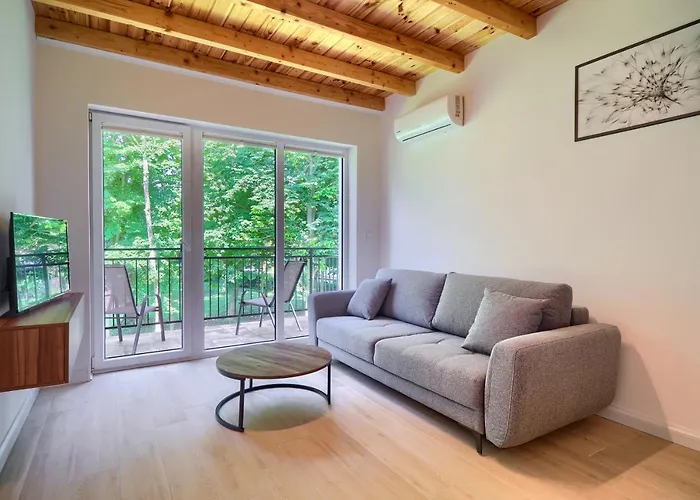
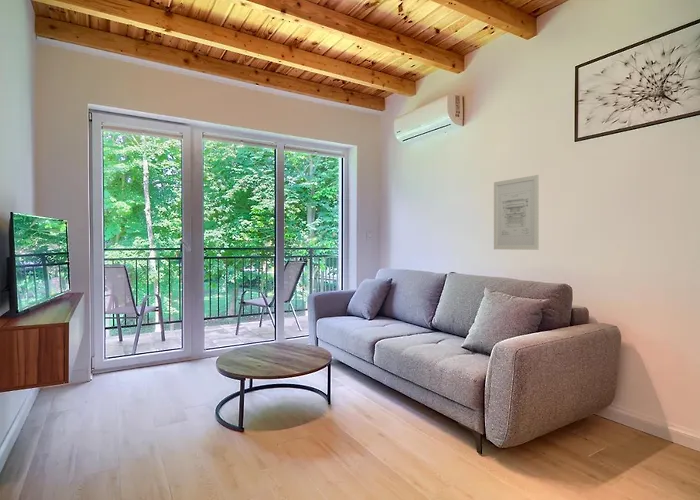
+ wall art [493,174,540,251]
